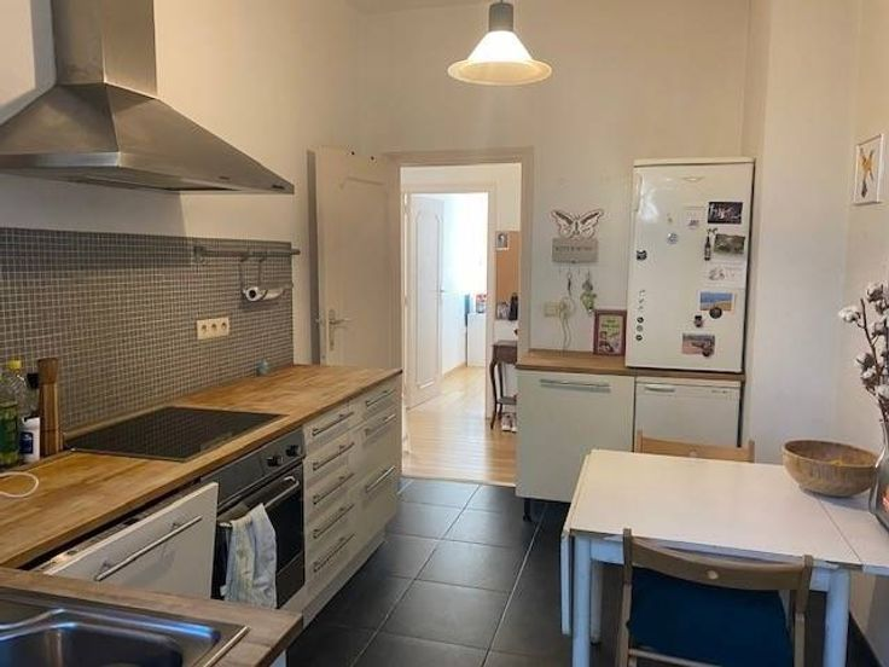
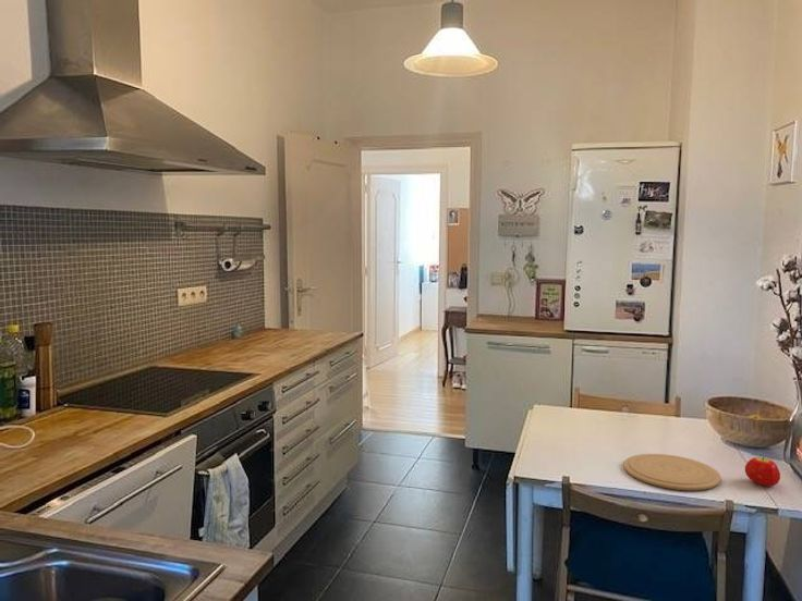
+ plate [622,453,722,491]
+ fruit [744,456,781,488]
